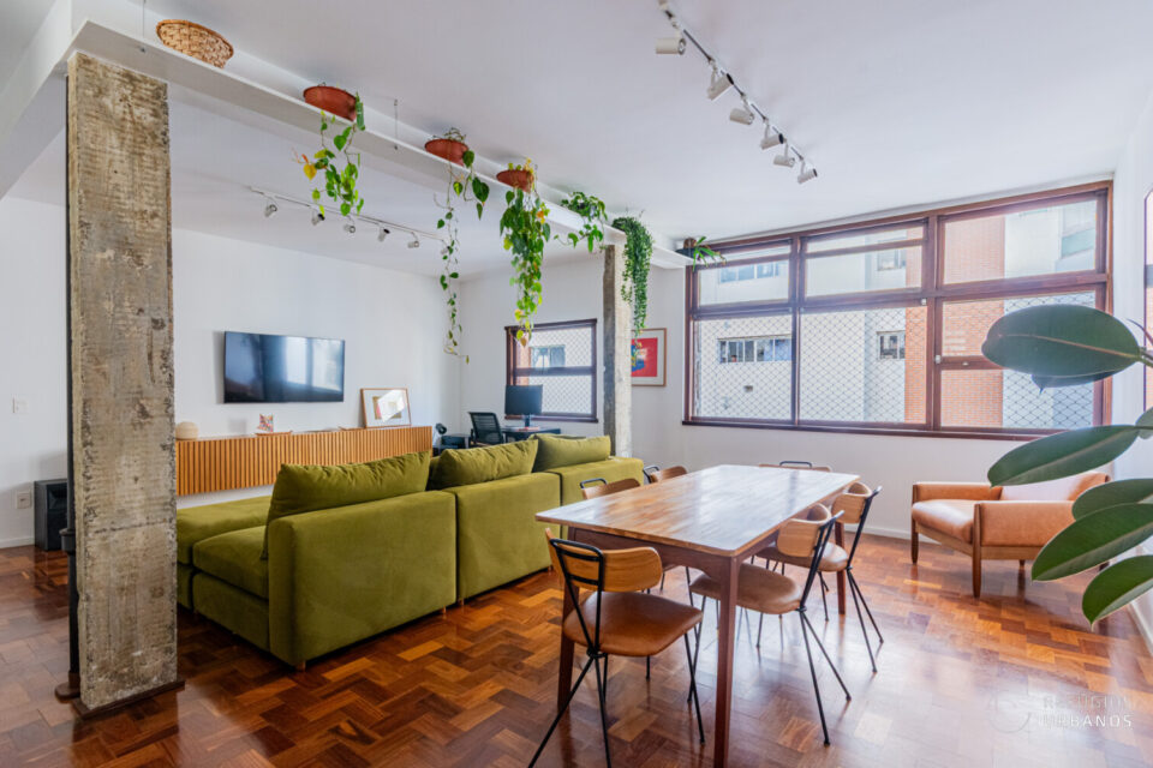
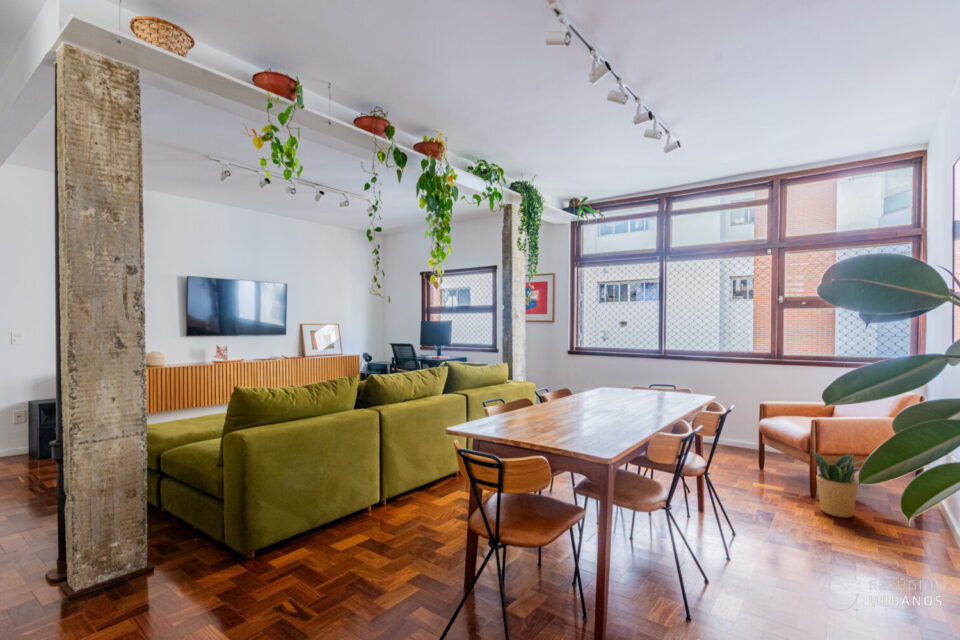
+ potted plant [810,449,865,519]
